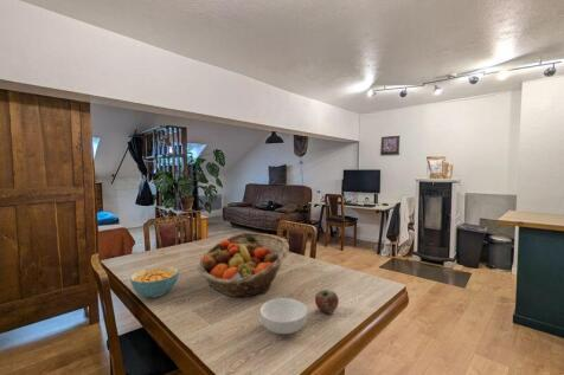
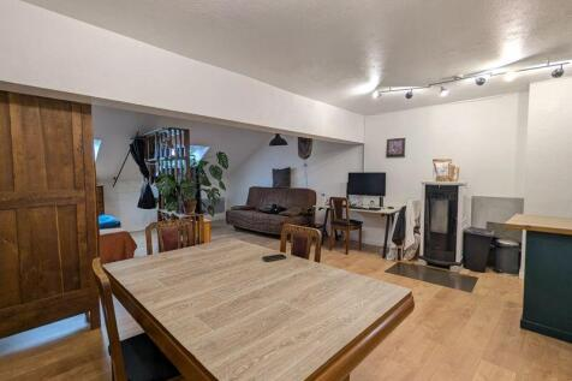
- cereal bowl [129,265,180,299]
- apple [314,289,340,315]
- fruit basket [197,232,290,298]
- cereal bowl [258,297,308,335]
